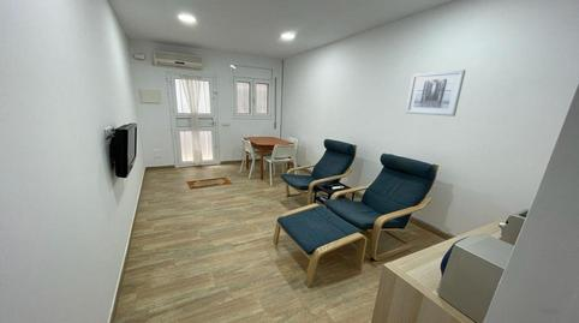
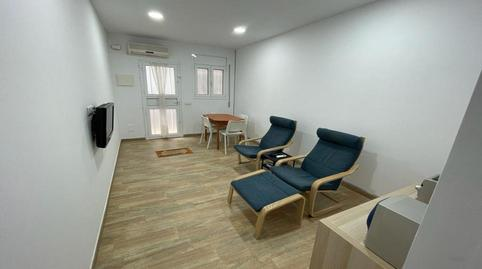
- wall art [405,68,467,118]
